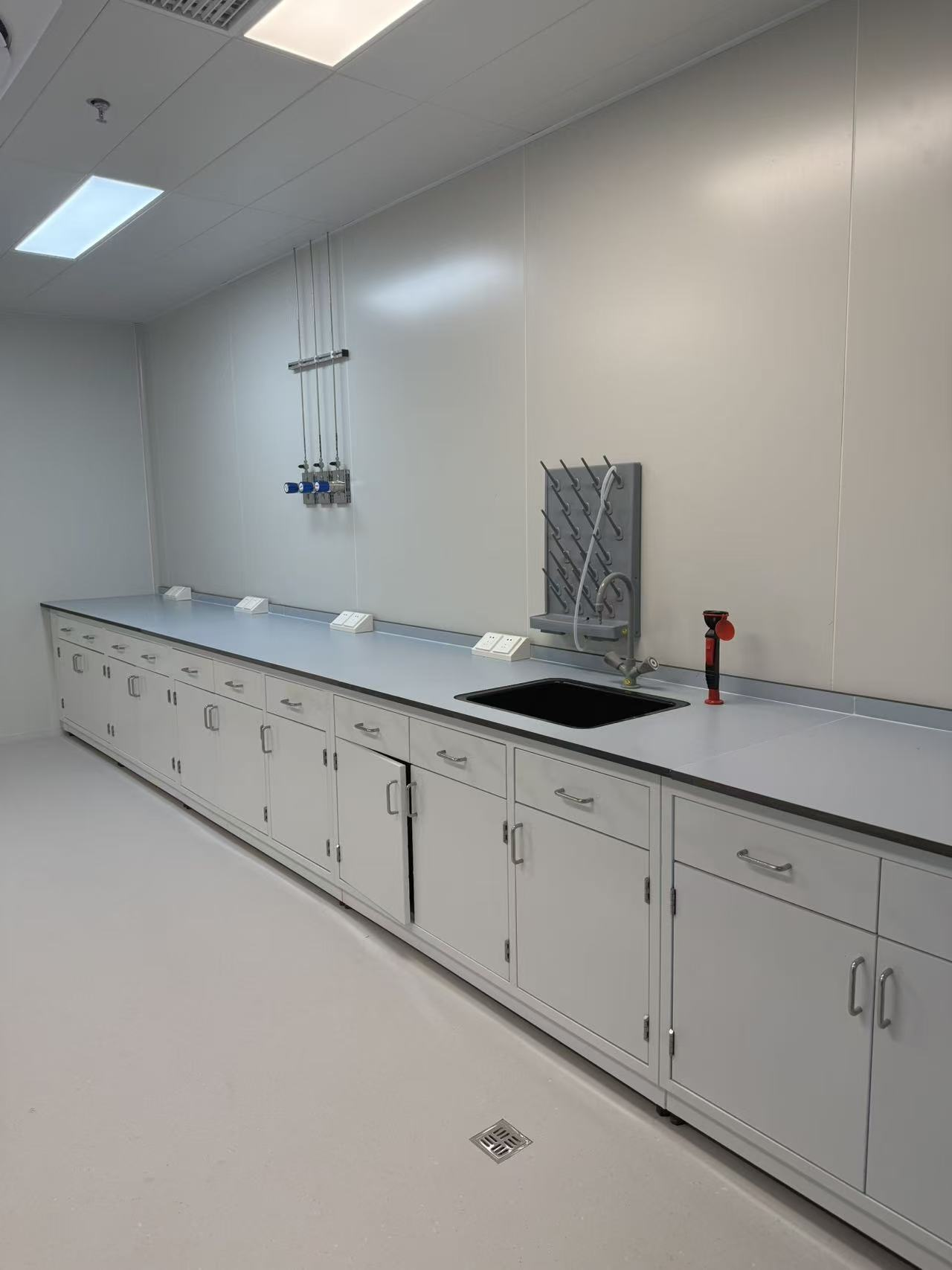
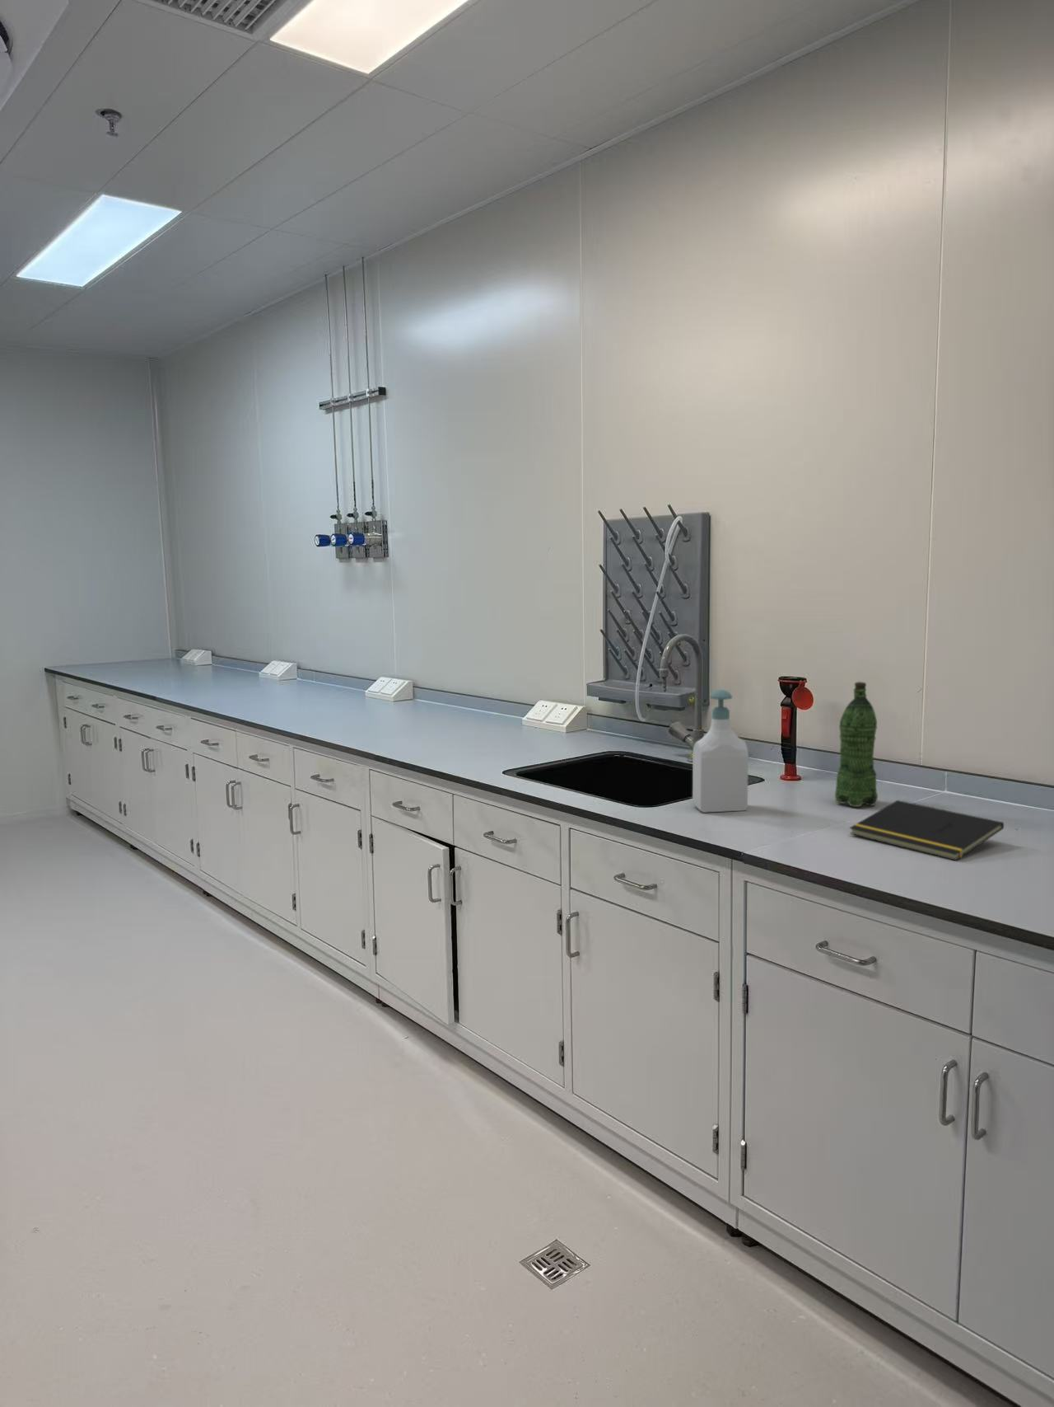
+ soap bottle [692,688,750,813]
+ notepad [849,800,1004,861]
+ plastic bottle [834,681,879,808]
